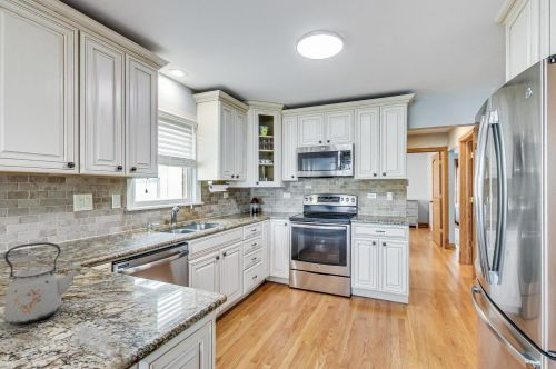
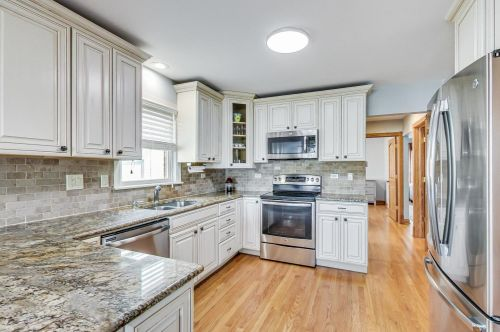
- kettle [2,241,82,325]
